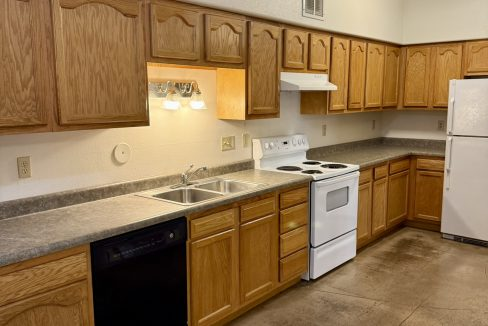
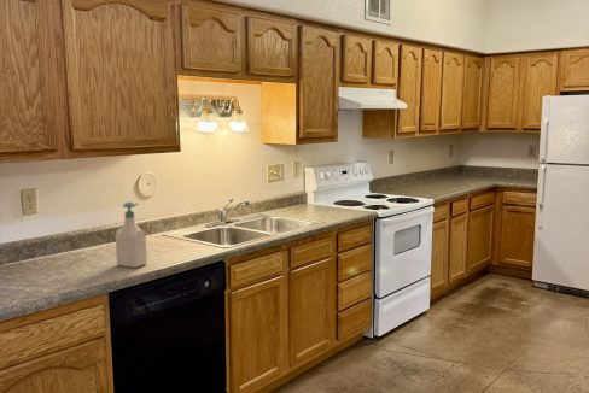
+ soap bottle [115,201,148,269]
